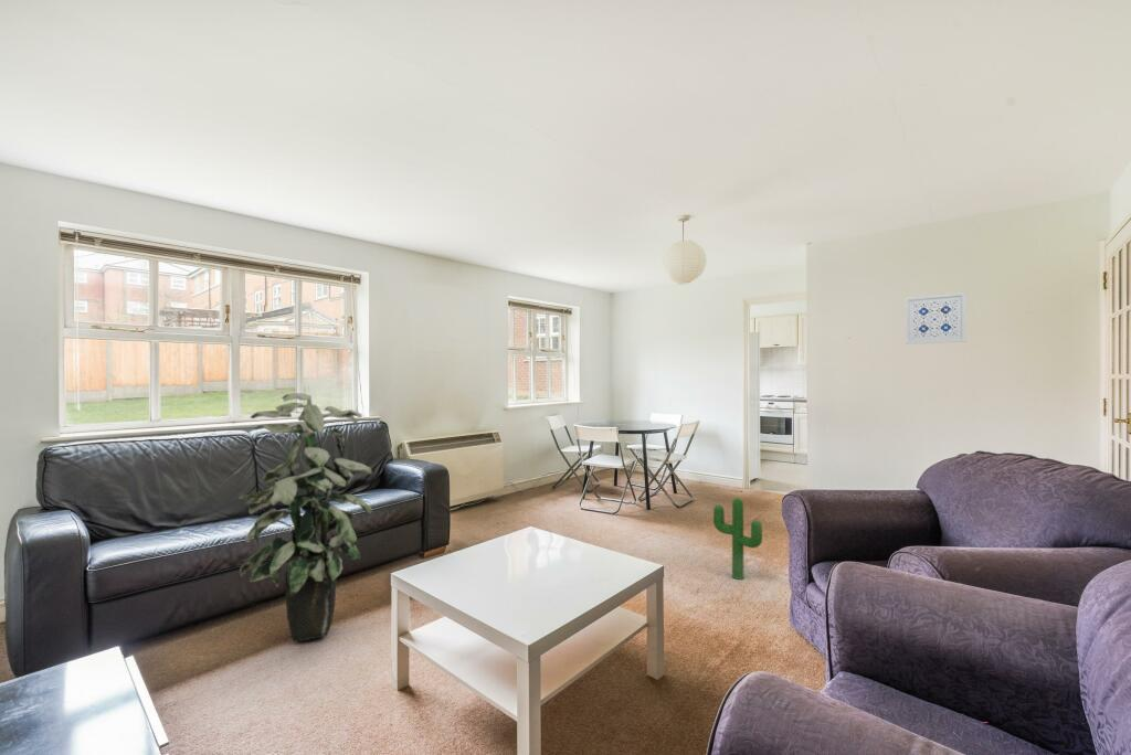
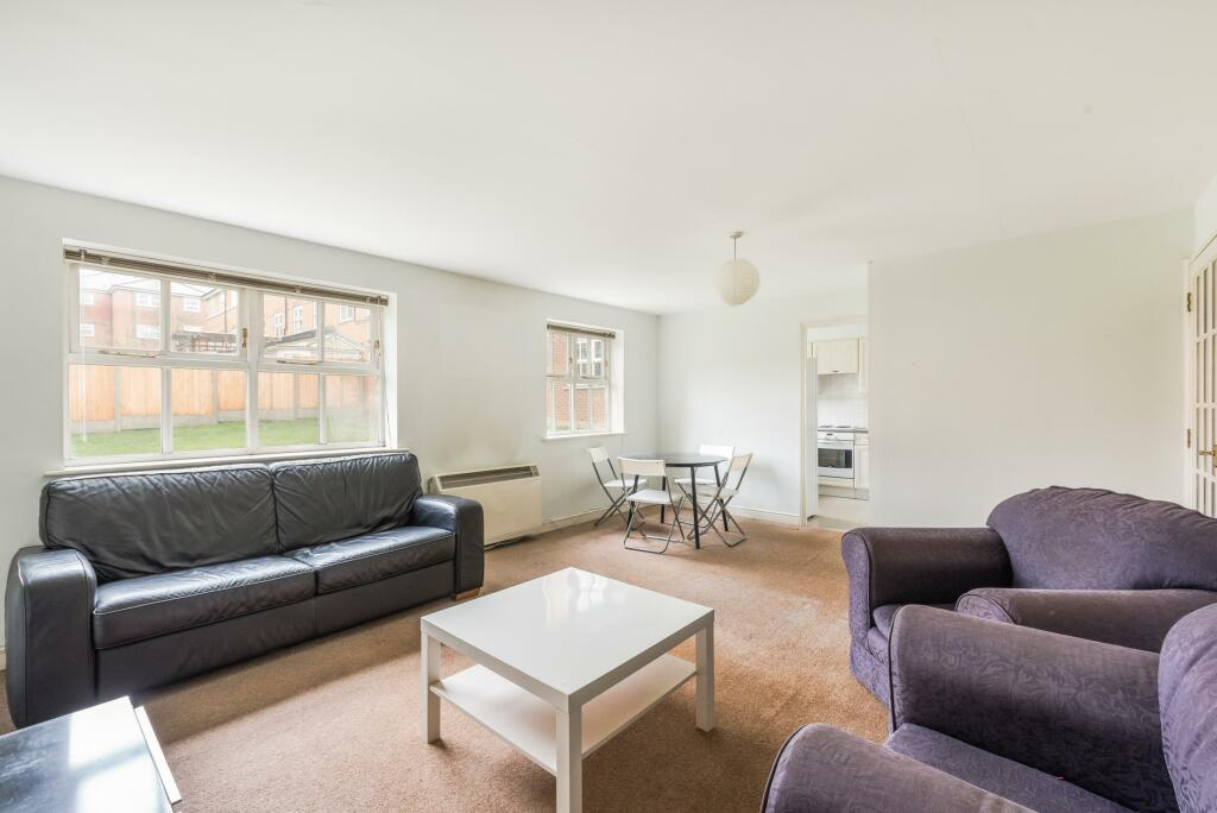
- decorative plant [712,497,763,581]
- wall art [905,291,968,345]
- indoor plant [237,392,373,642]
